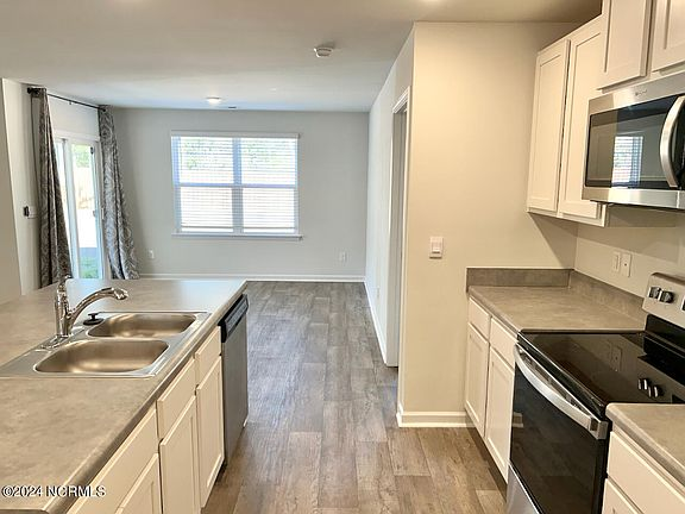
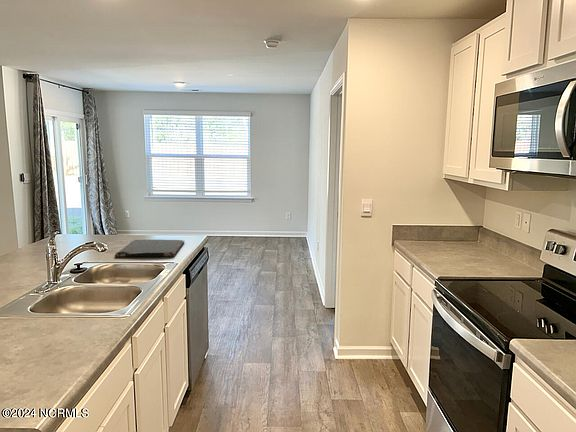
+ cutting board [114,239,186,258]
